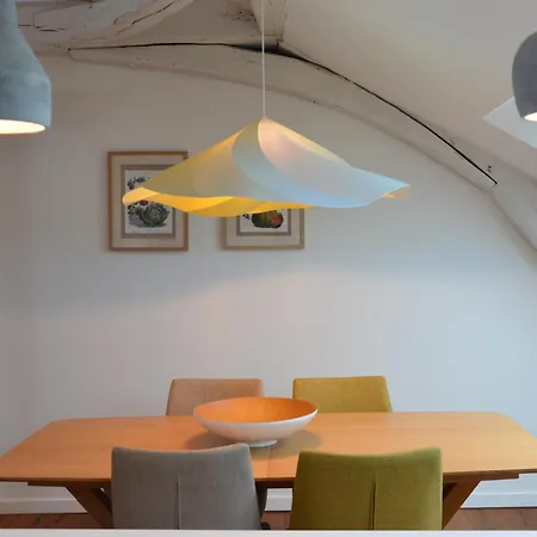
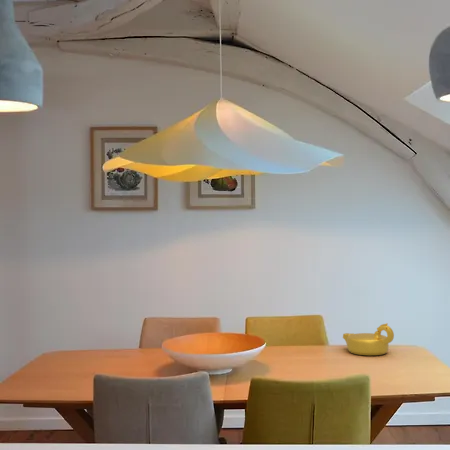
+ teapot [342,322,395,356]
